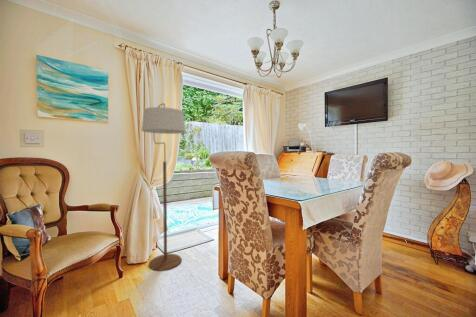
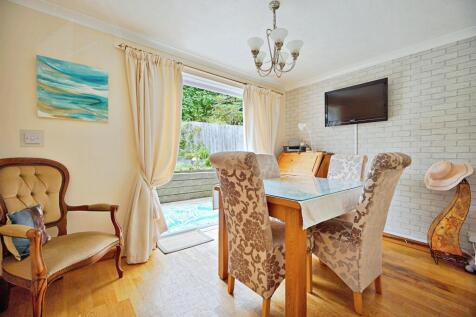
- floor lamp [141,102,187,272]
